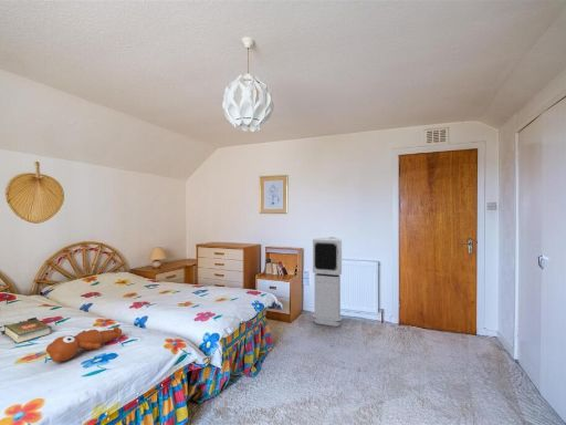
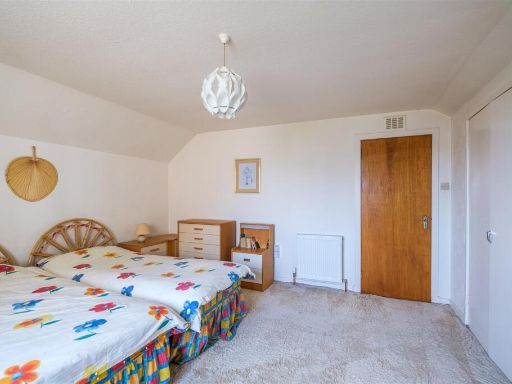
- book [0,317,53,344]
- teddy bear [45,325,123,363]
- air purifier [312,236,343,328]
